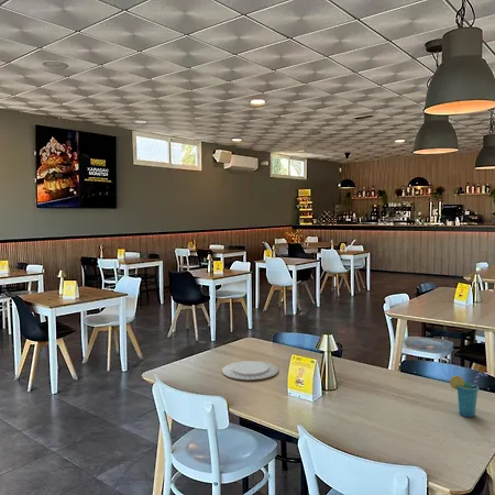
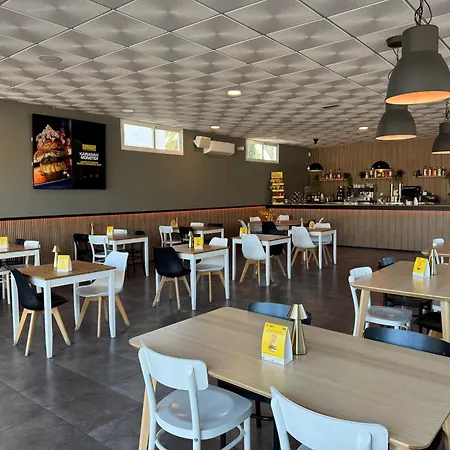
- chinaware [221,360,279,382]
- cup [449,372,490,418]
